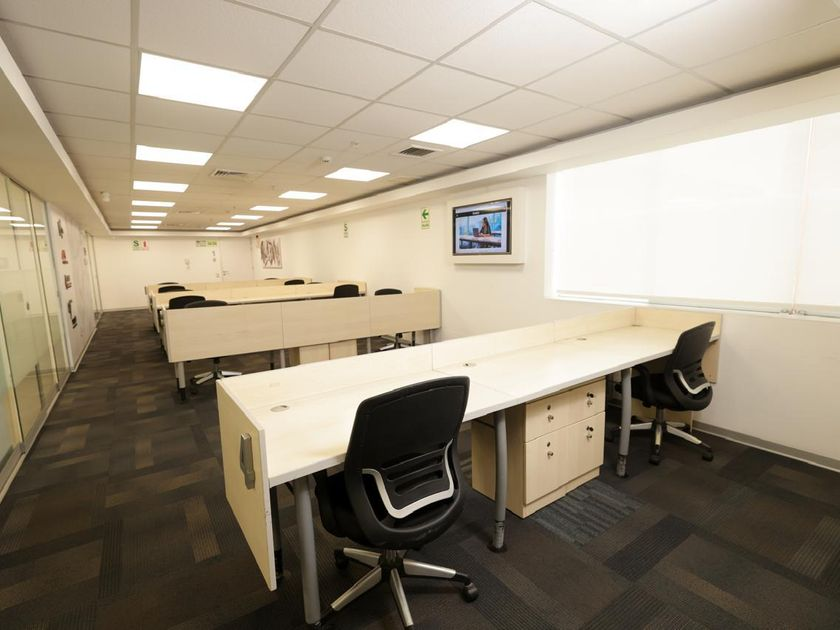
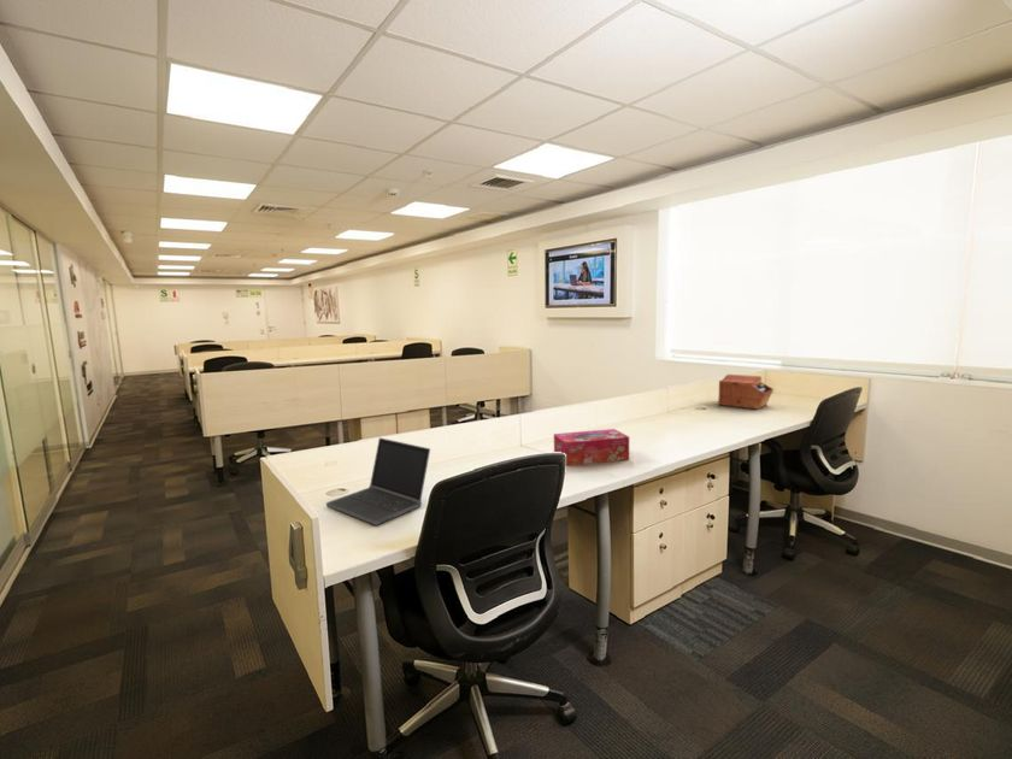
+ laptop computer [325,436,431,526]
+ tissue box [553,428,630,466]
+ sewing box [717,373,775,411]
